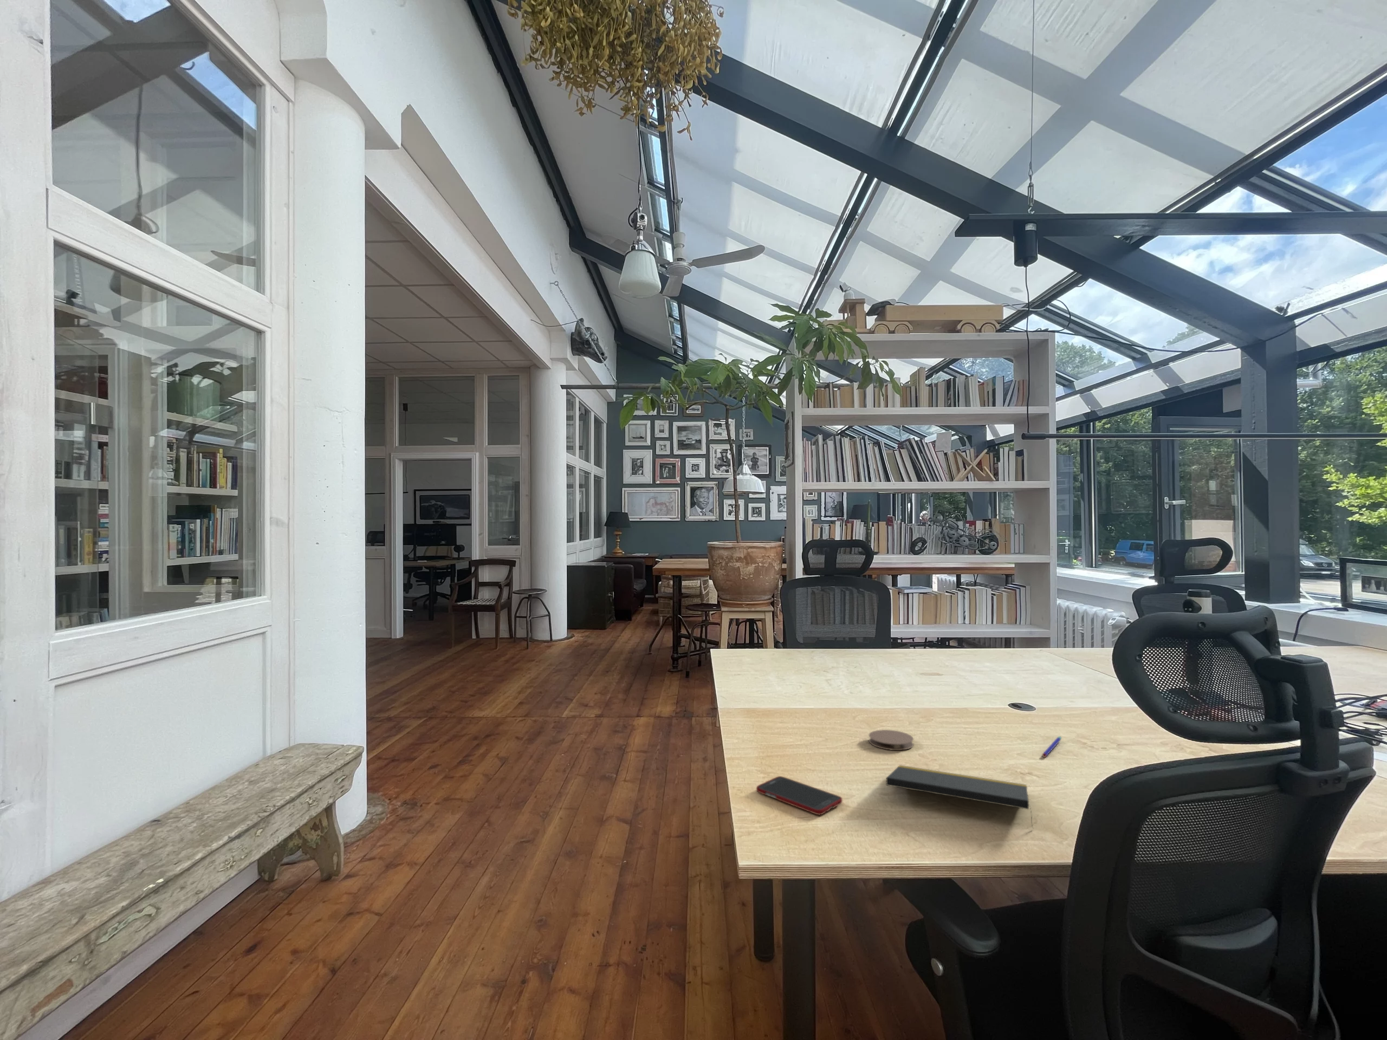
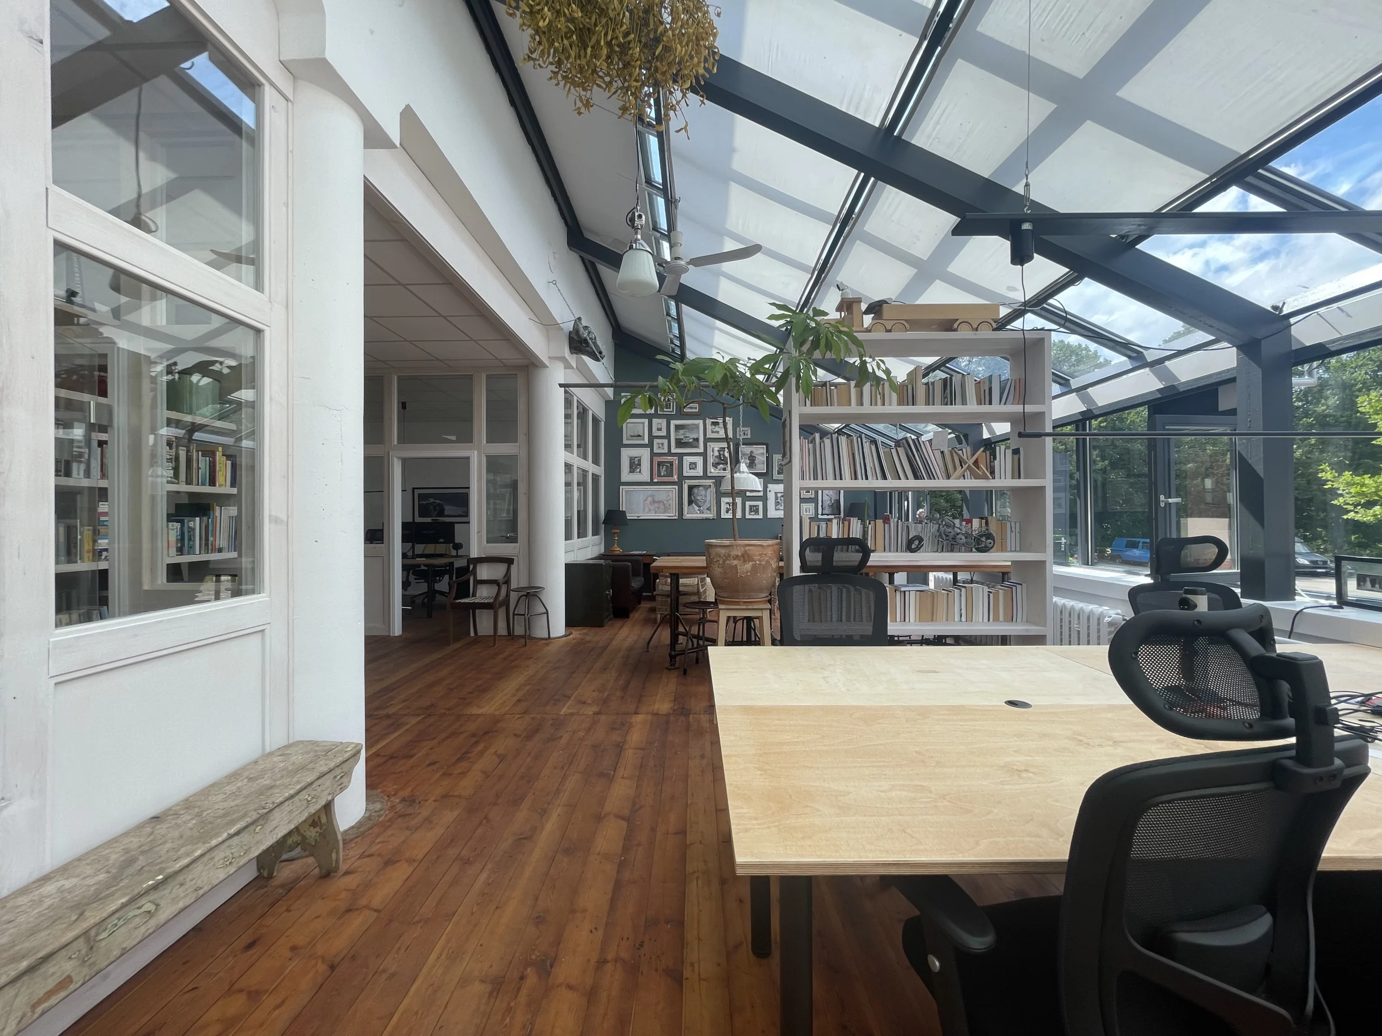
- coaster [868,729,914,751]
- notepad [886,765,1034,830]
- cell phone [756,776,843,815]
- pen [1041,735,1062,758]
